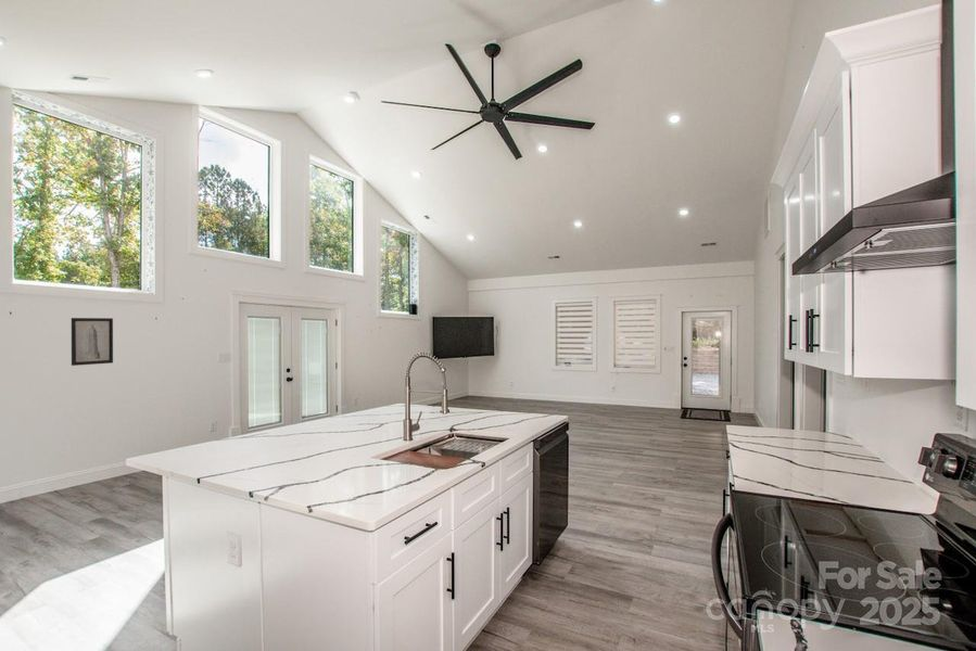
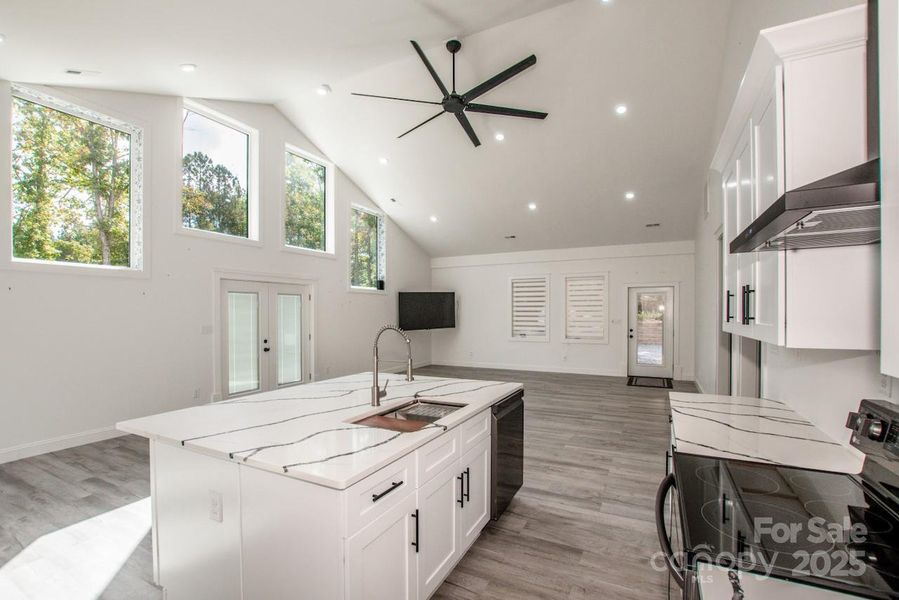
- wall art [71,317,114,367]
